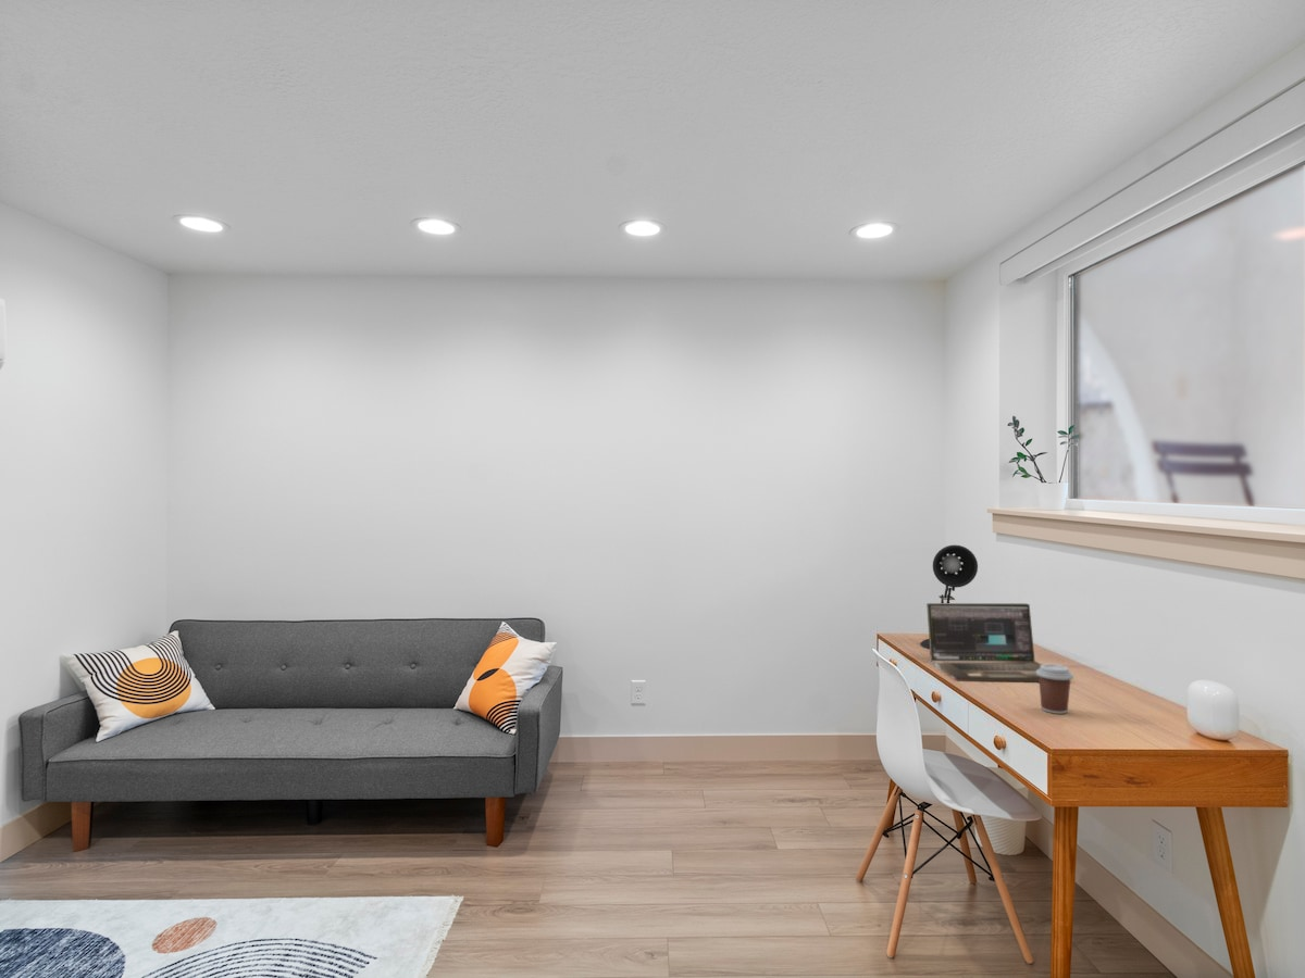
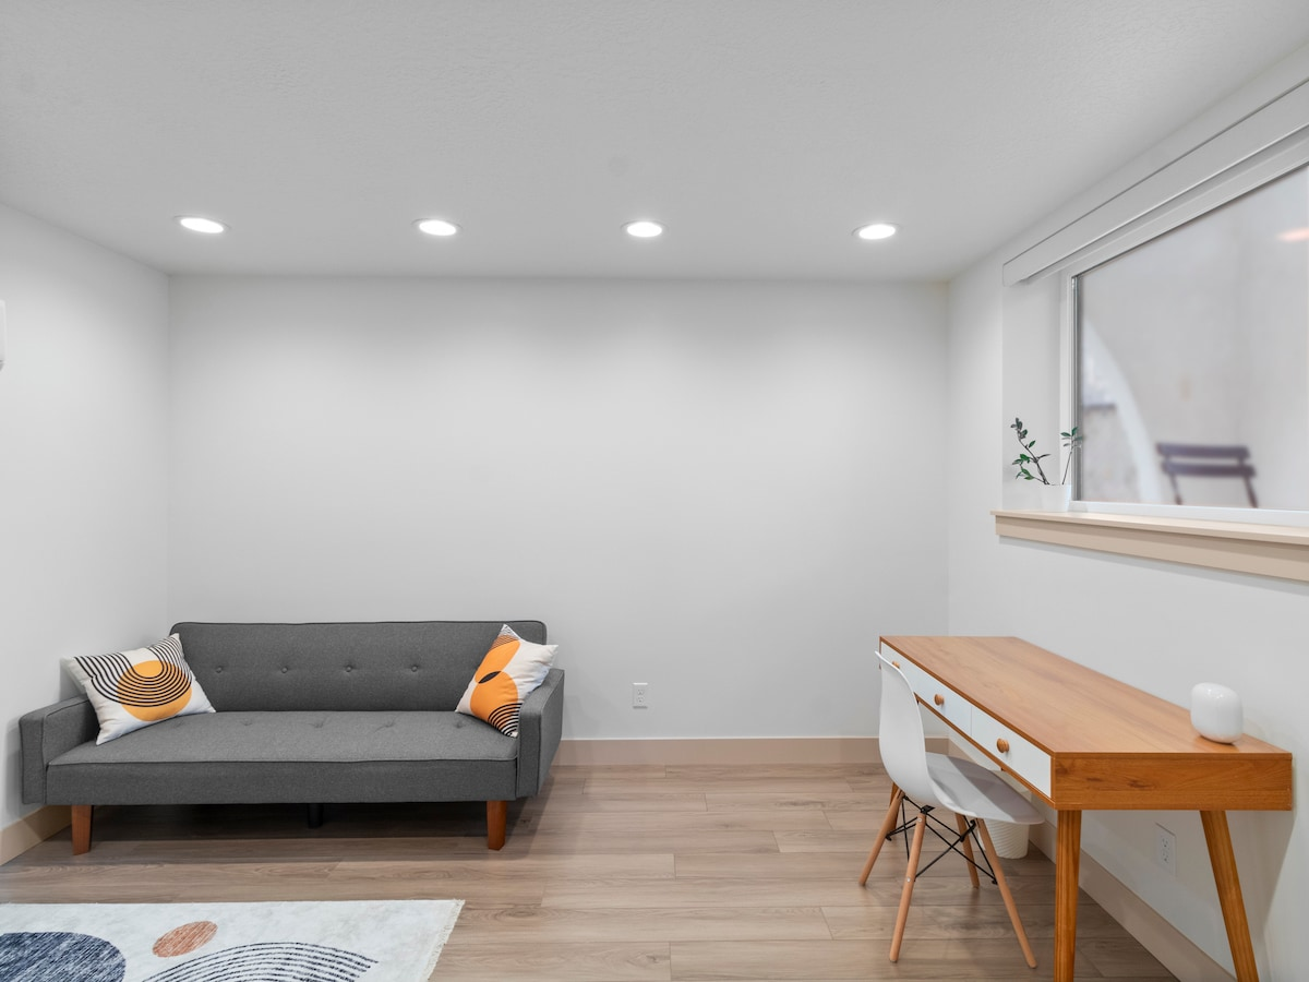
- coffee cup [1036,663,1074,715]
- laptop [925,602,1042,682]
- desk lamp [919,544,979,650]
